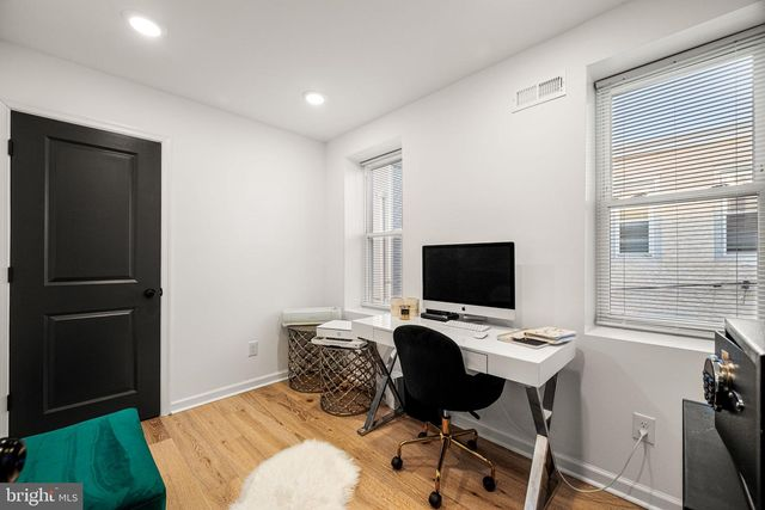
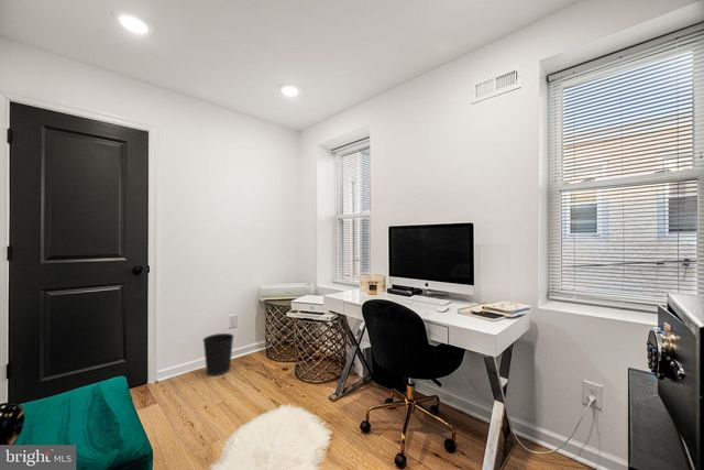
+ wastebasket [201,332,235,376]
